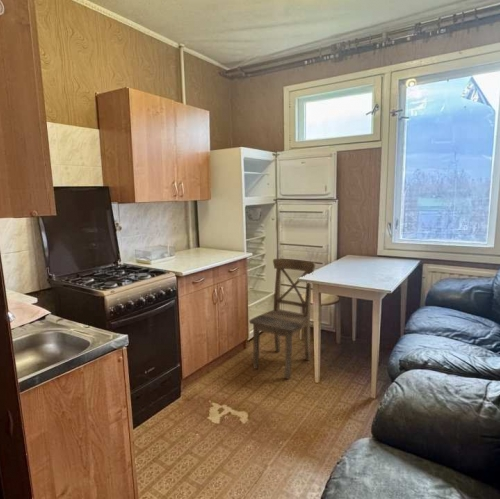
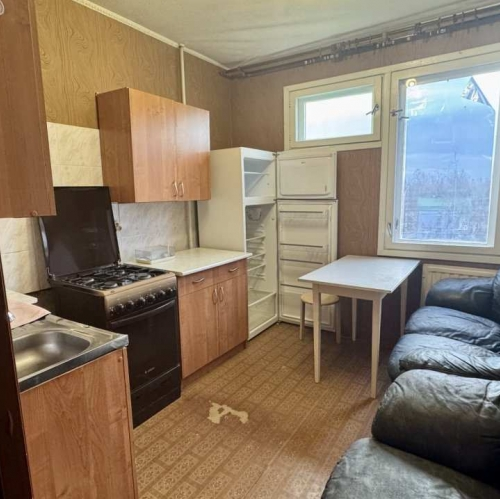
- dining chair [248,258,316,380]
